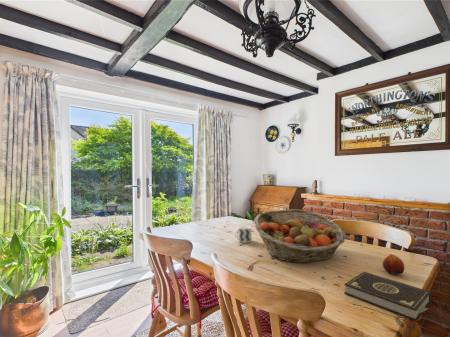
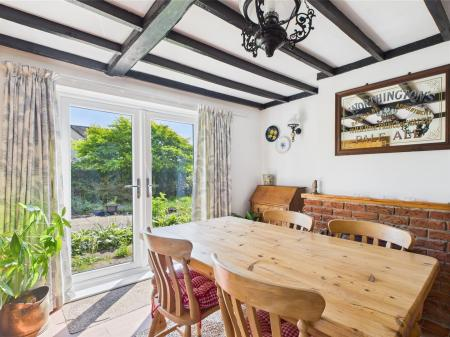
- fruit [382,253,405,275]
- book [343,271,432,322]
- fruit basket [253,208,347,264]
- cup [233,225,252,244]
